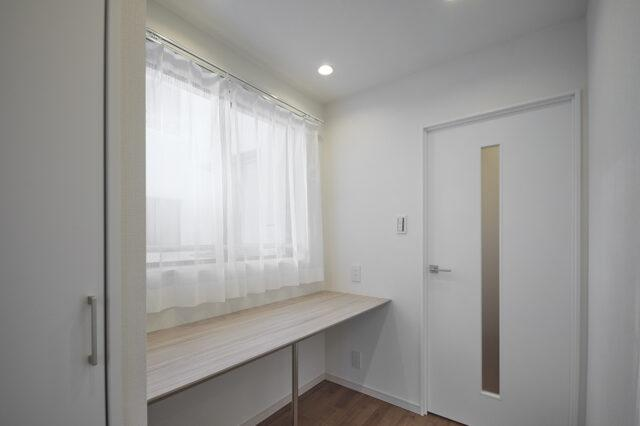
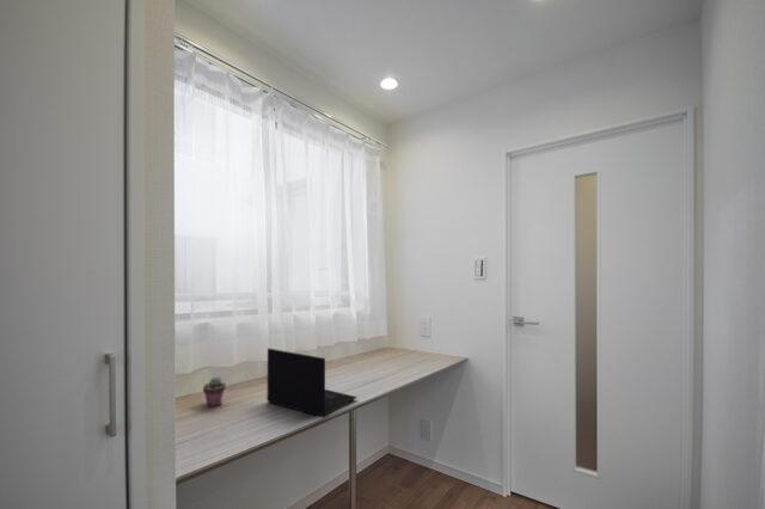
+ laptop [265,348,359,418]
+ potted succulent [202,376,227,407]
